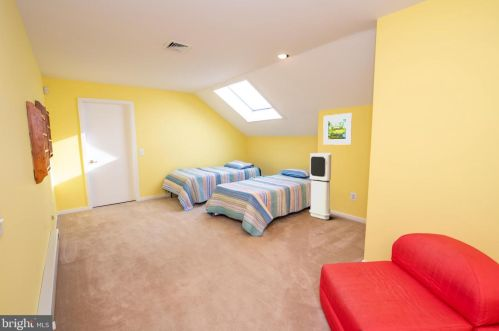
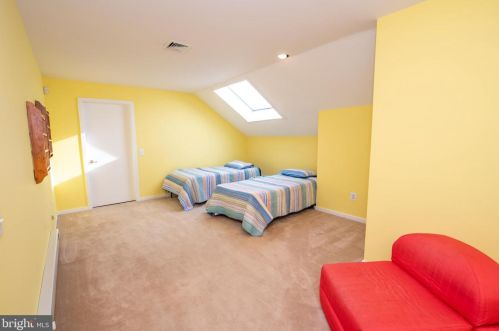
- air purifier [308,152,332,220]
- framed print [322,112,353,146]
